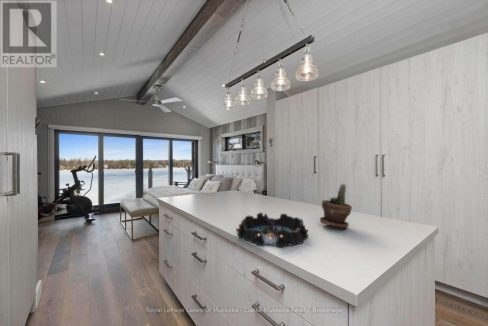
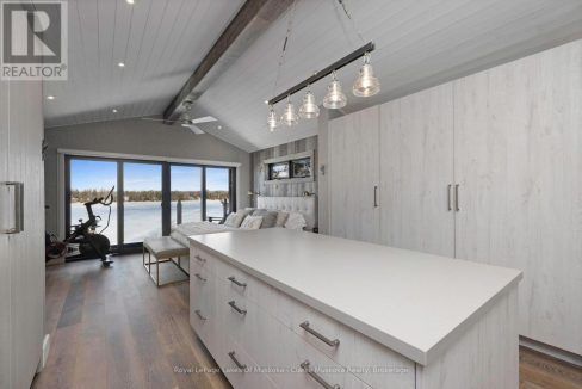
- potted plant [319,183,353,230]
- decorative bowl [235,211,309,248]
